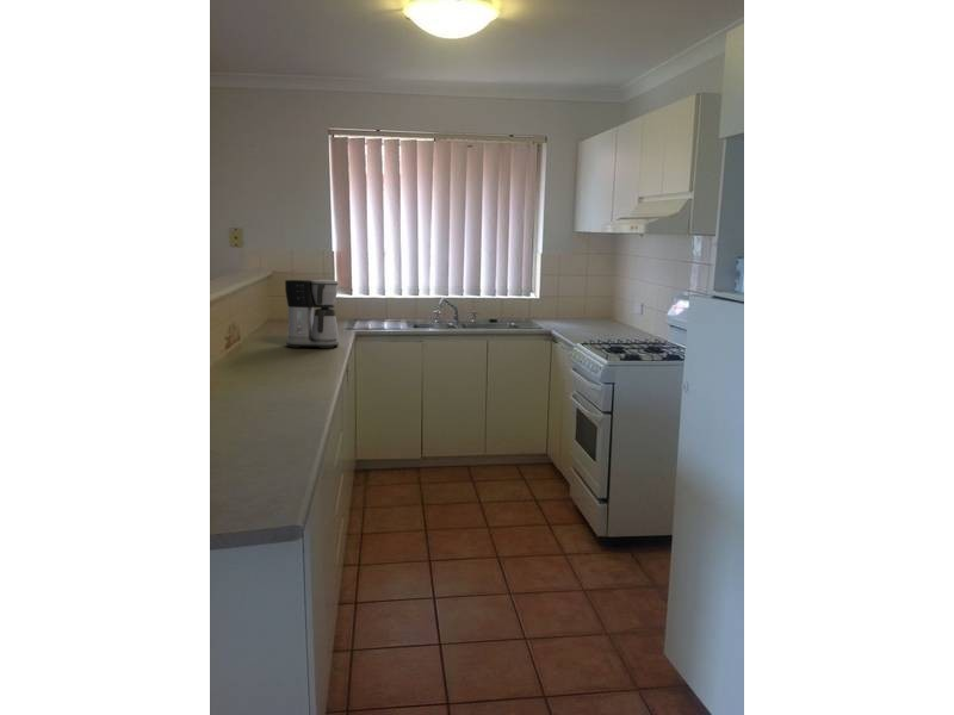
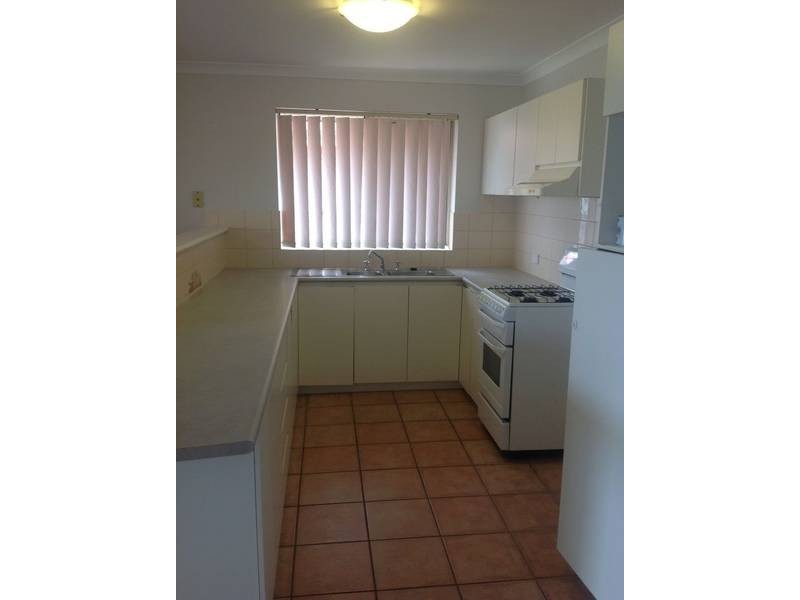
- coffee maker [284,279,340,349]
